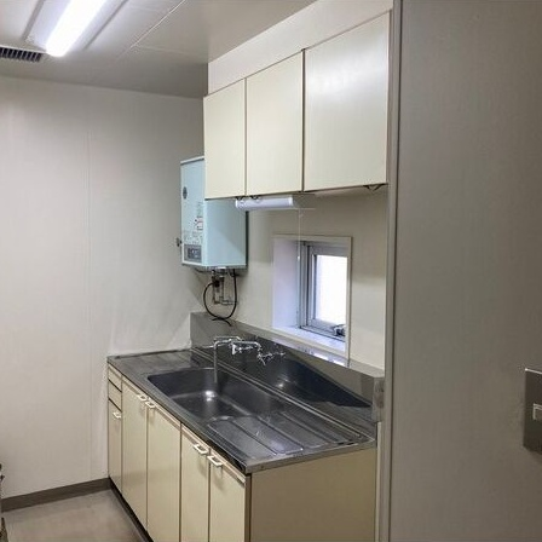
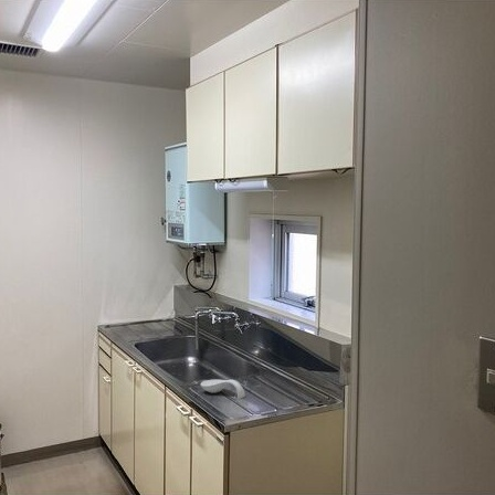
+ spoon rest [200,378,246,400]
